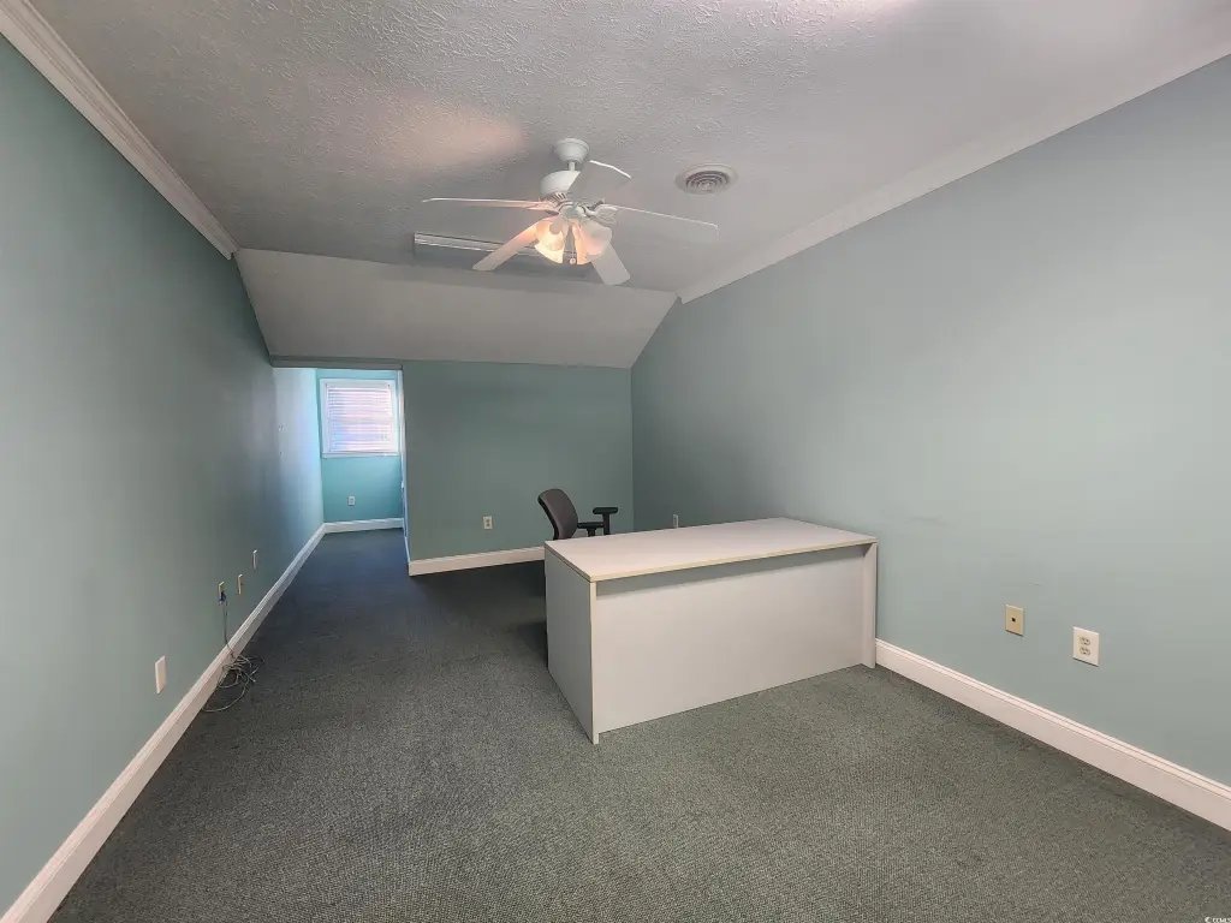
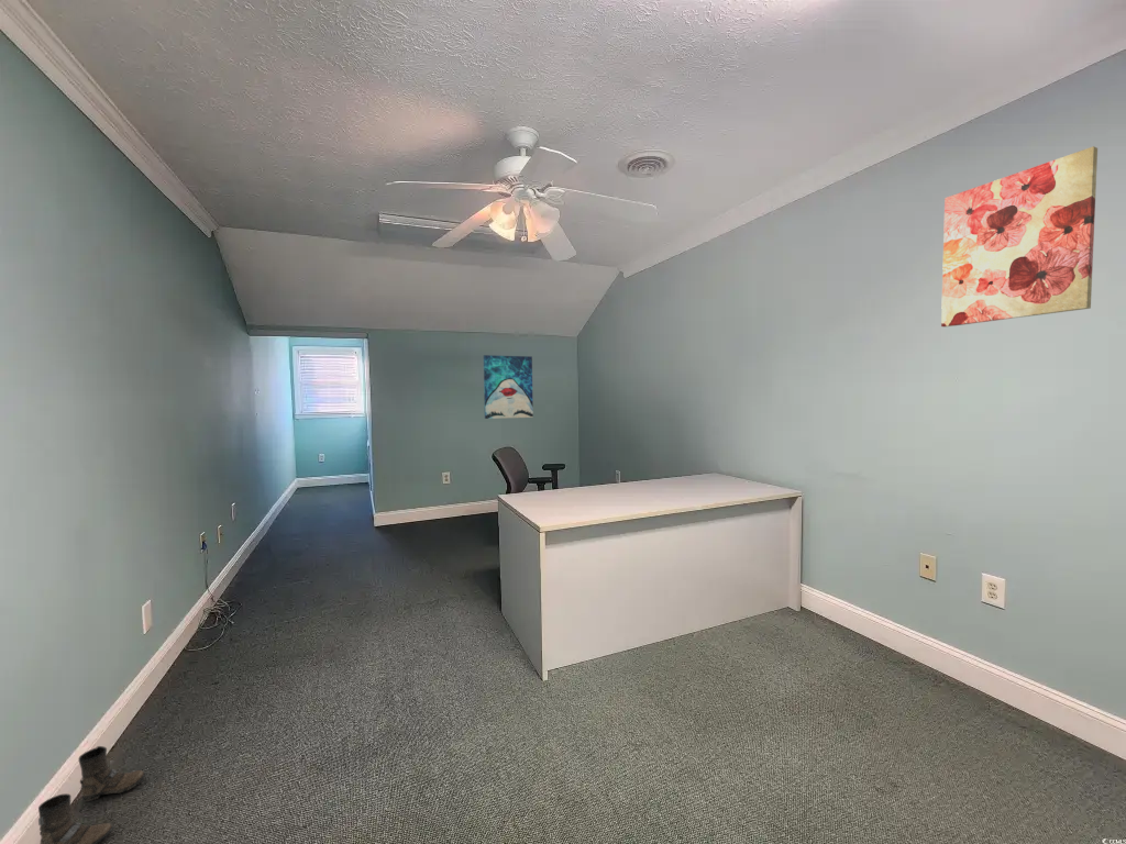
+ wall art [483,354,534,420]
+ wall art [940,145,1099,327]
+ boots [37,745,147,844]
